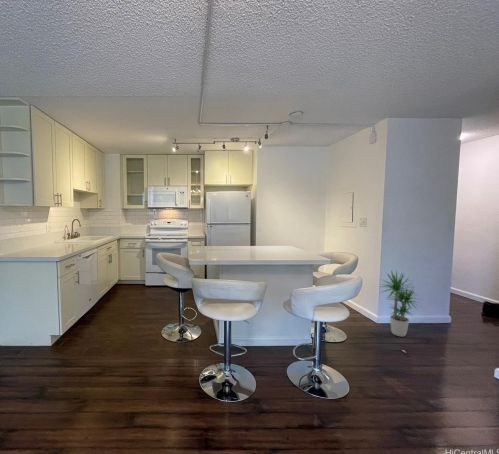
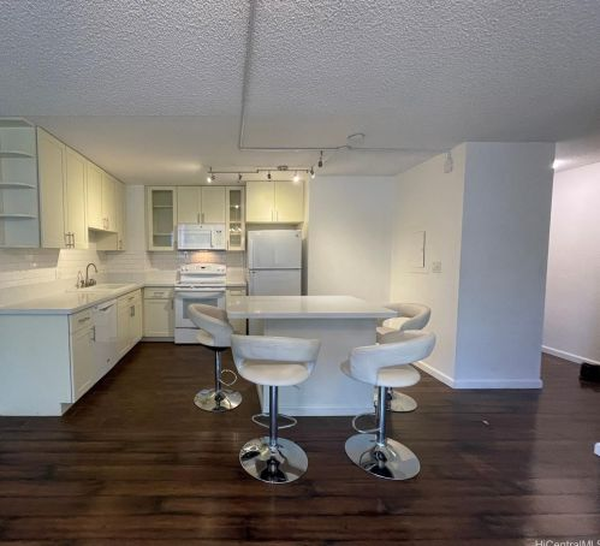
- potted plant [379,270,423,337]
